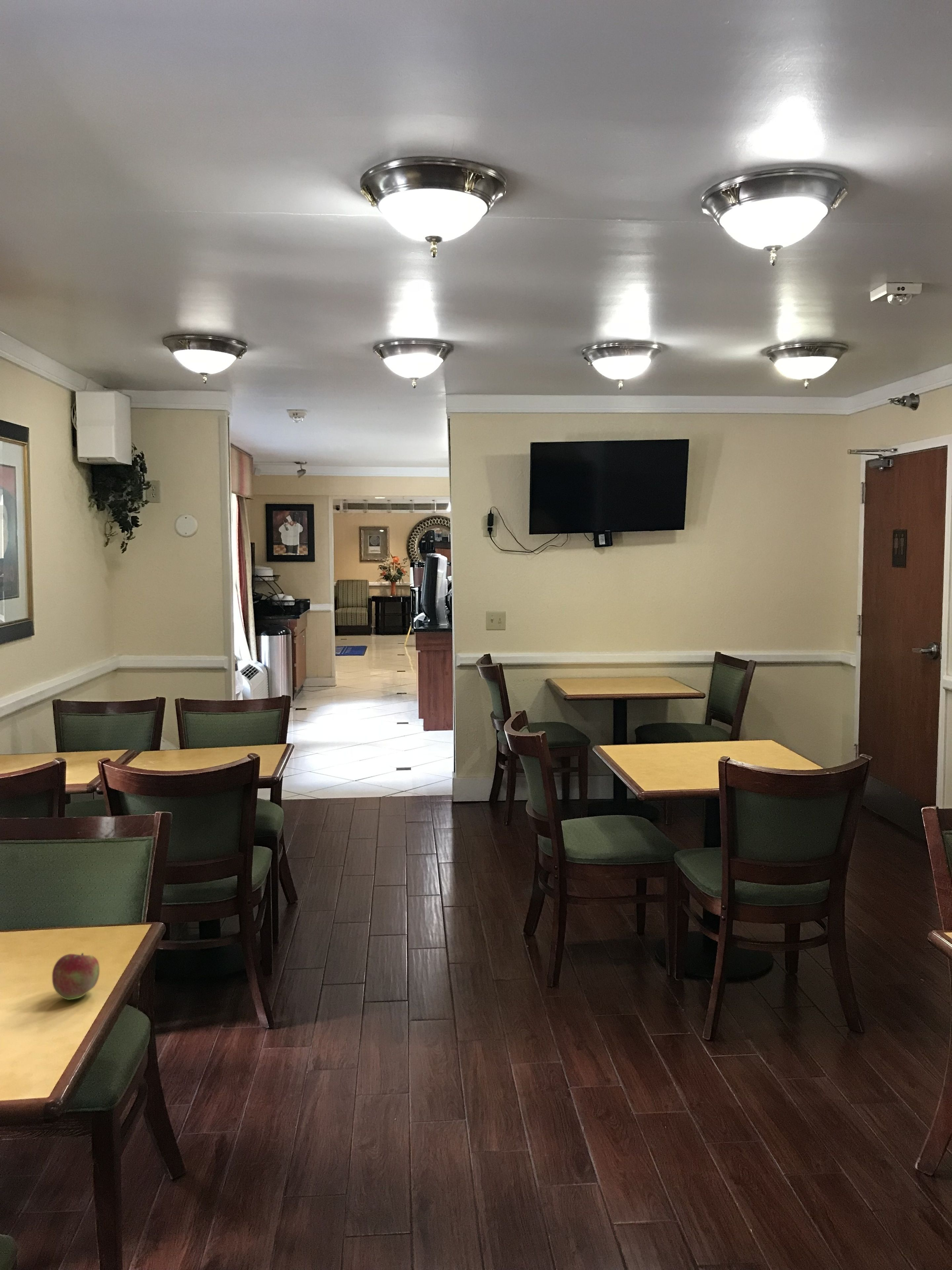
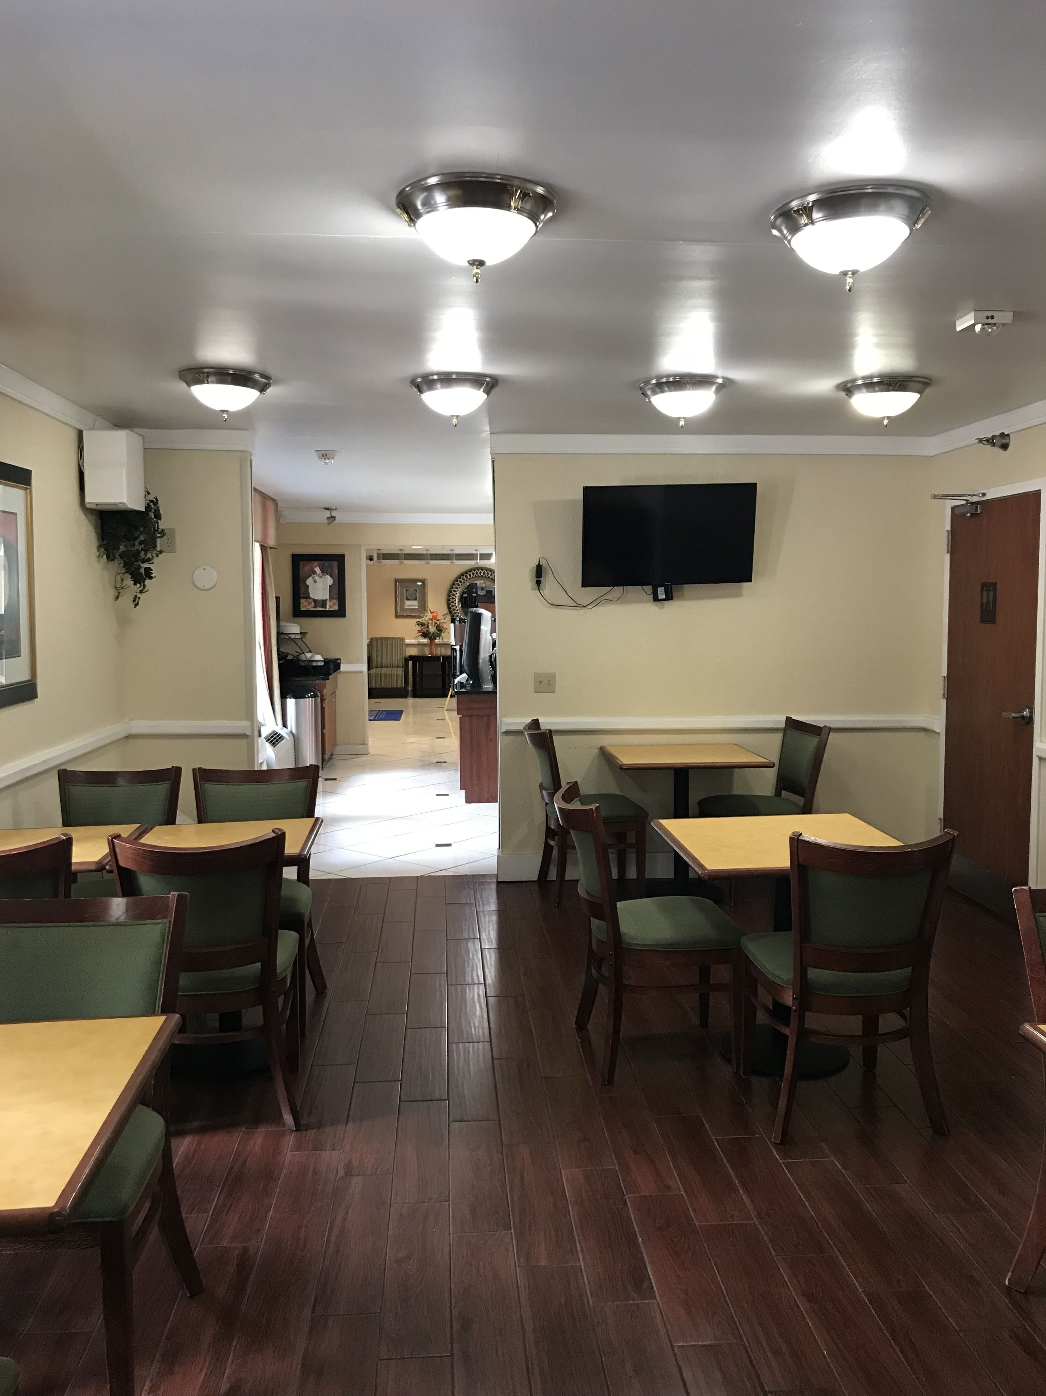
- fruit [52,953,100,1000]
